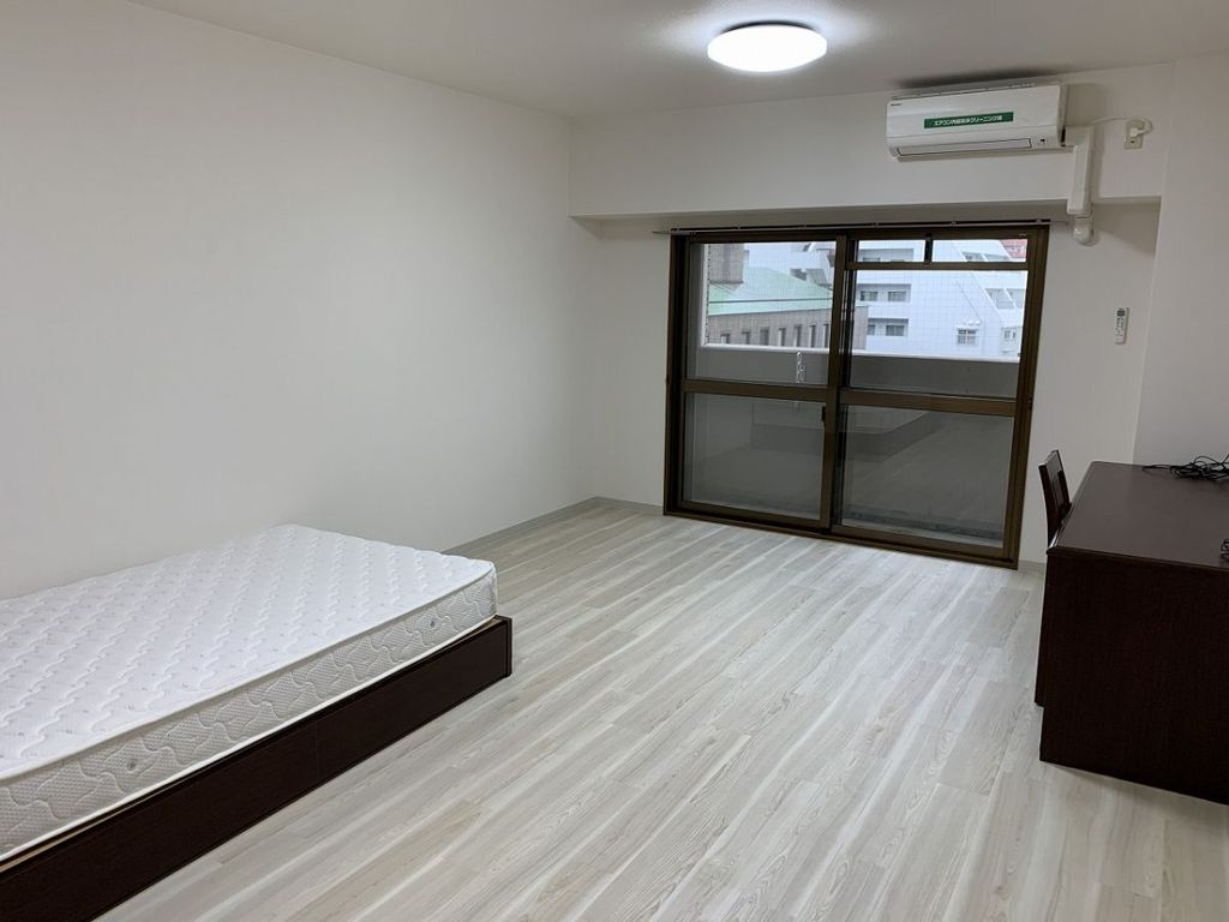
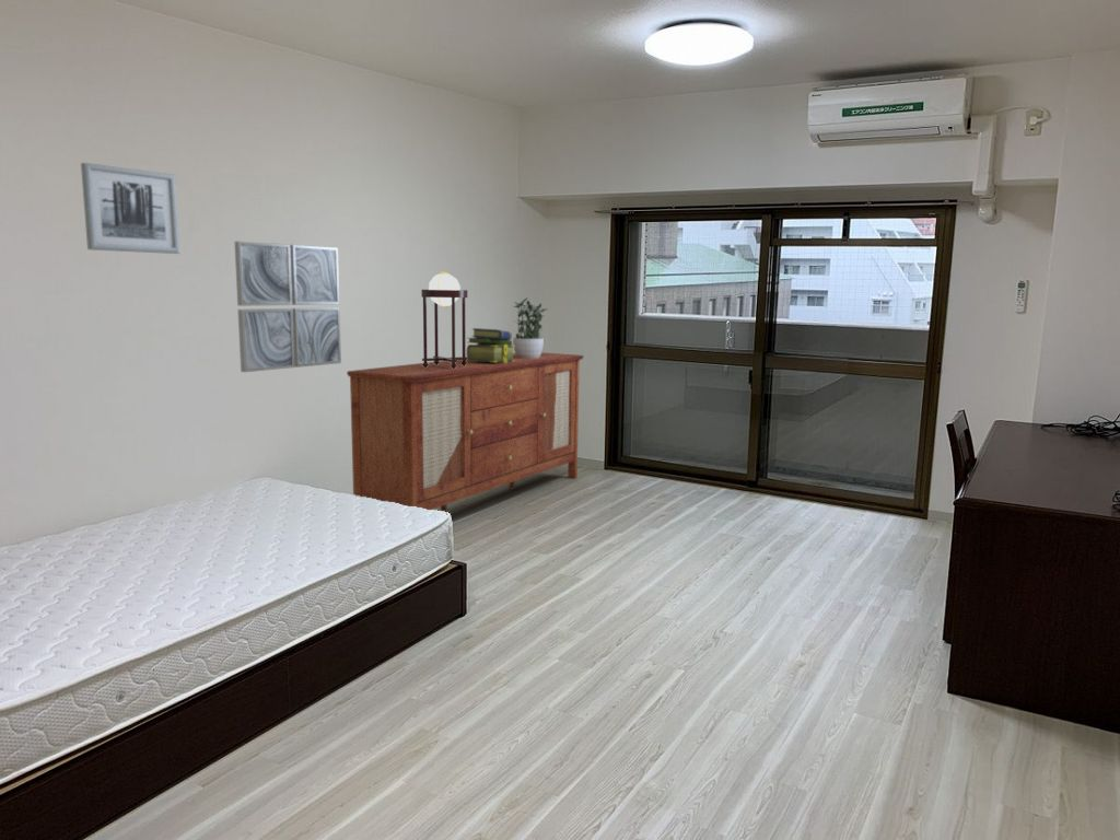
+ stack of books [466,327,515,363]
+ potted plant [512,296,548,359]
+ wall art [233,241,342,373]
+ table lamp [420,270,468,369]
+ wall art [80,162,180,255]
+ sideboard [346,351,585,513]
